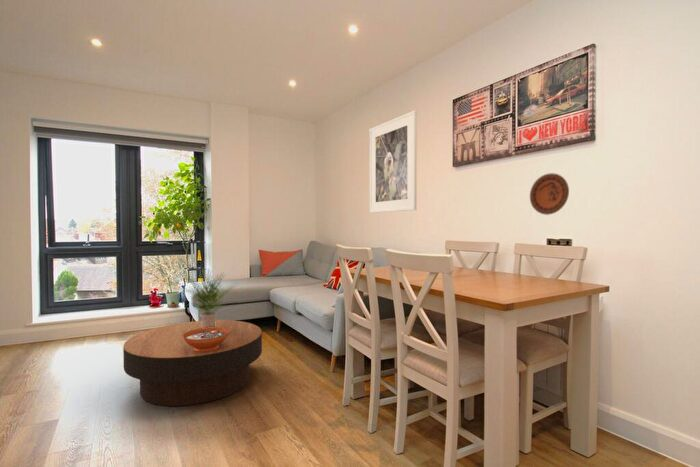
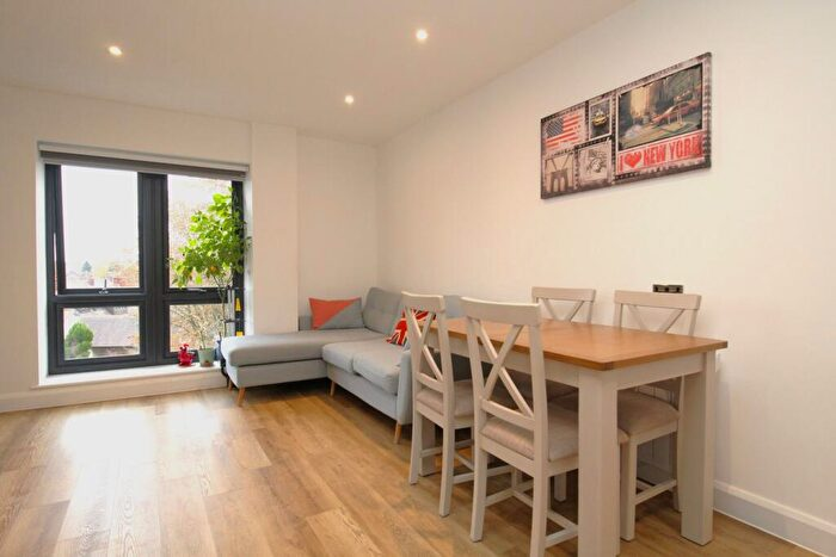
- decorative plate [529,172,570,216]
- decorative bowl [183,327,229,351]
- coffee table [122,319,263,407]
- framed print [369,109,417,214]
- potted plant [179,267,241,328]
